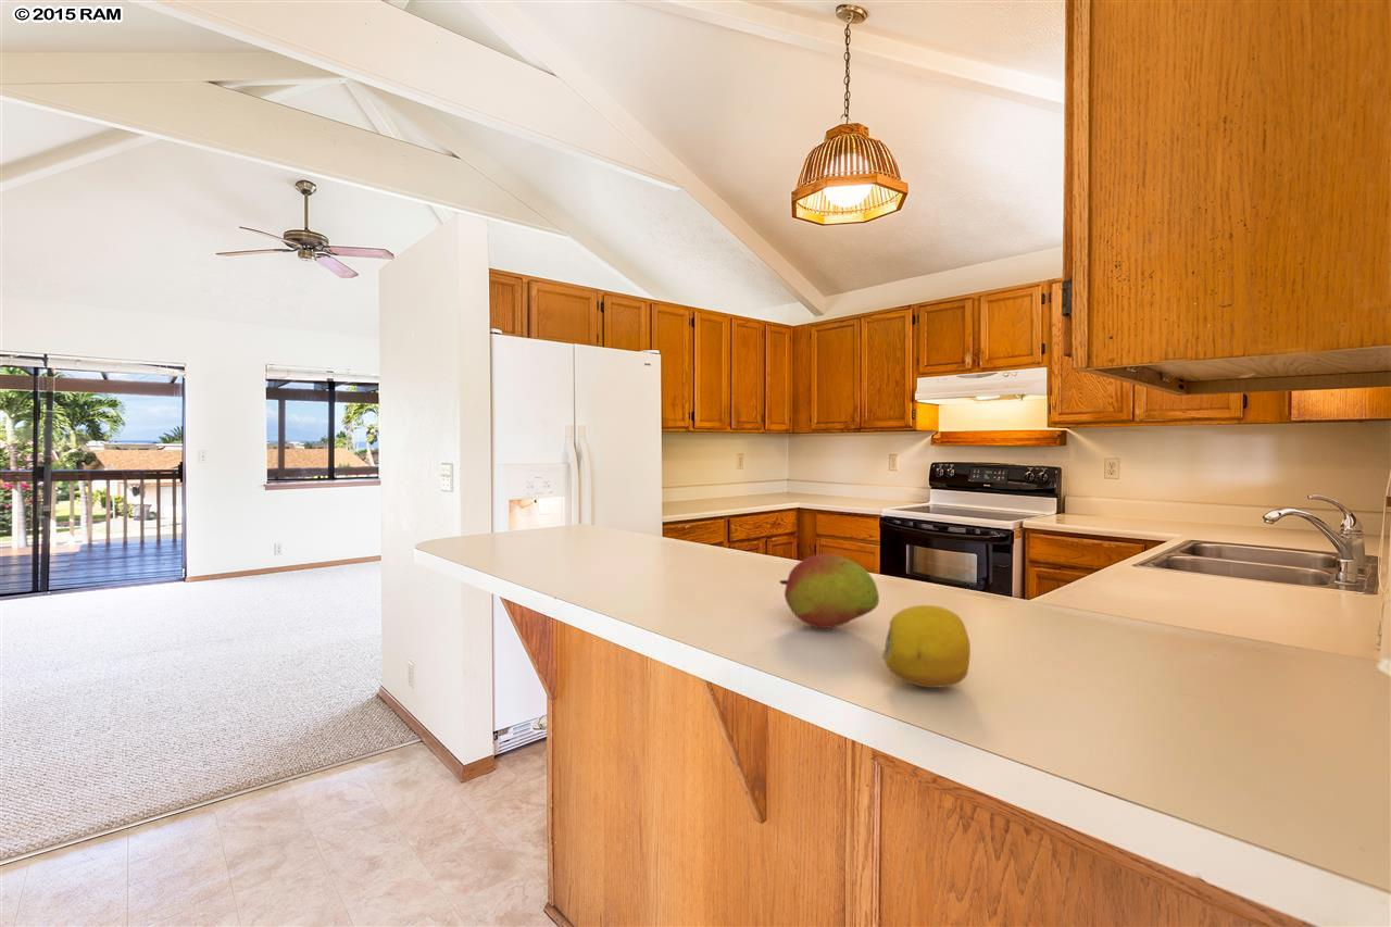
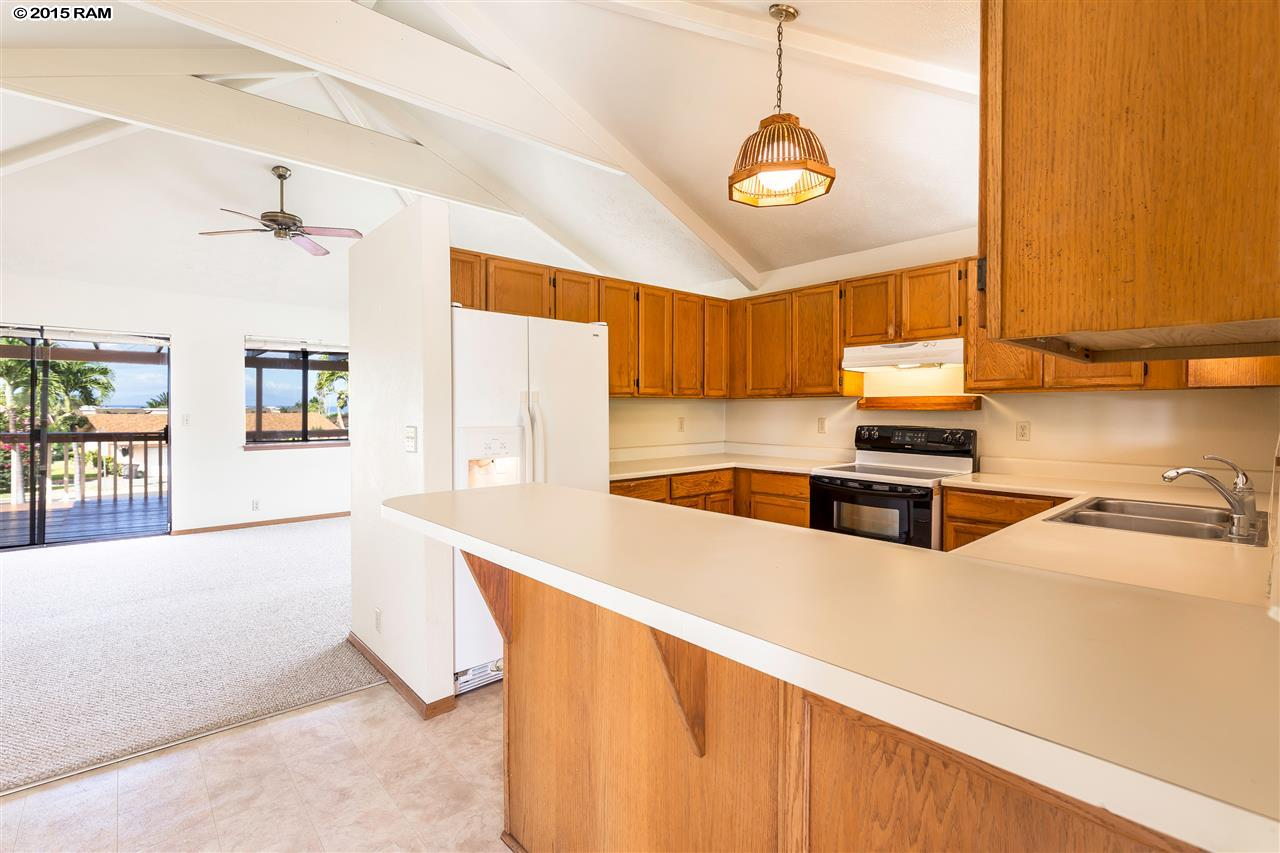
- fruit [778,553,880,629]
- fruit [881,604,972,689]
